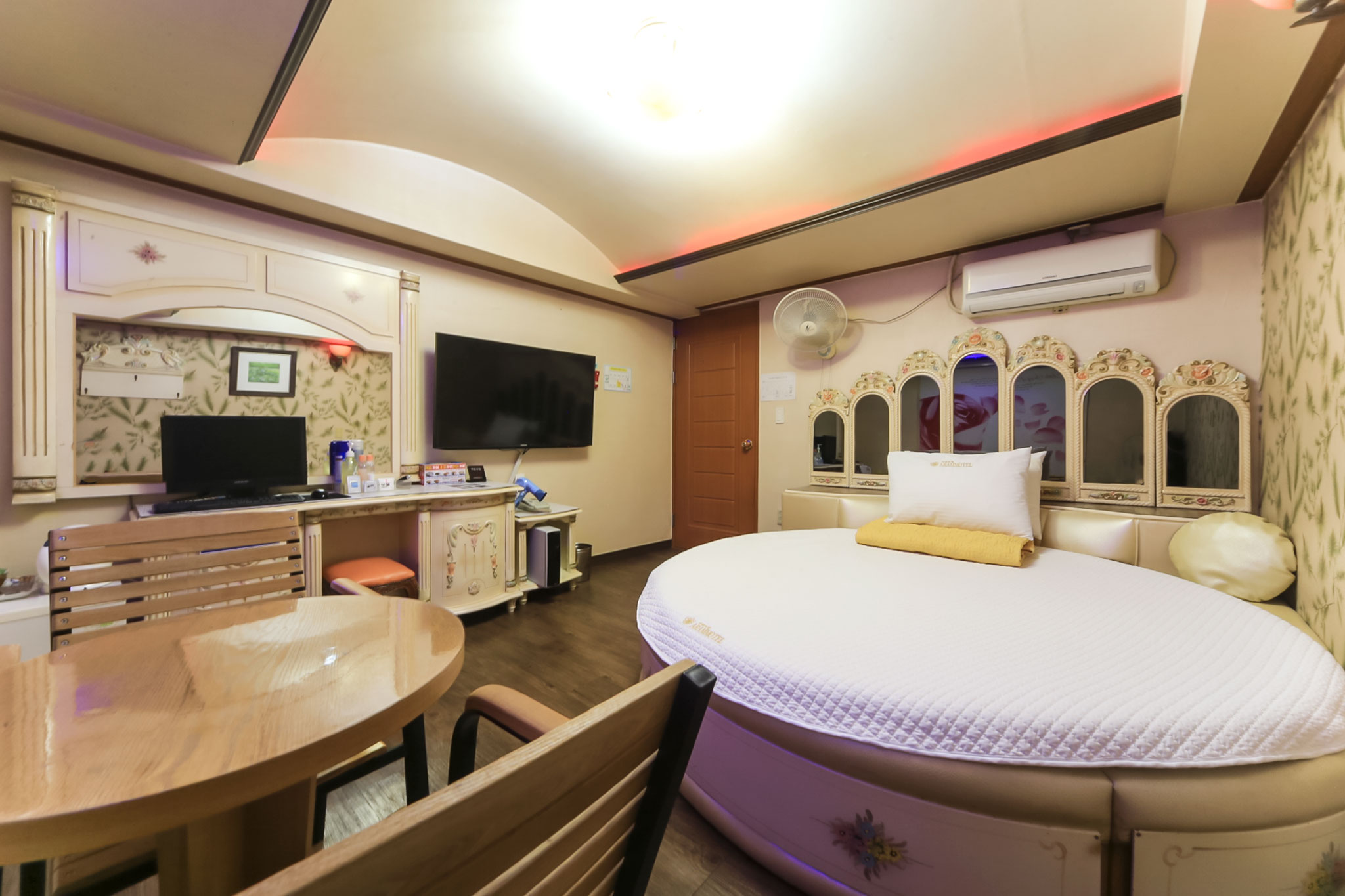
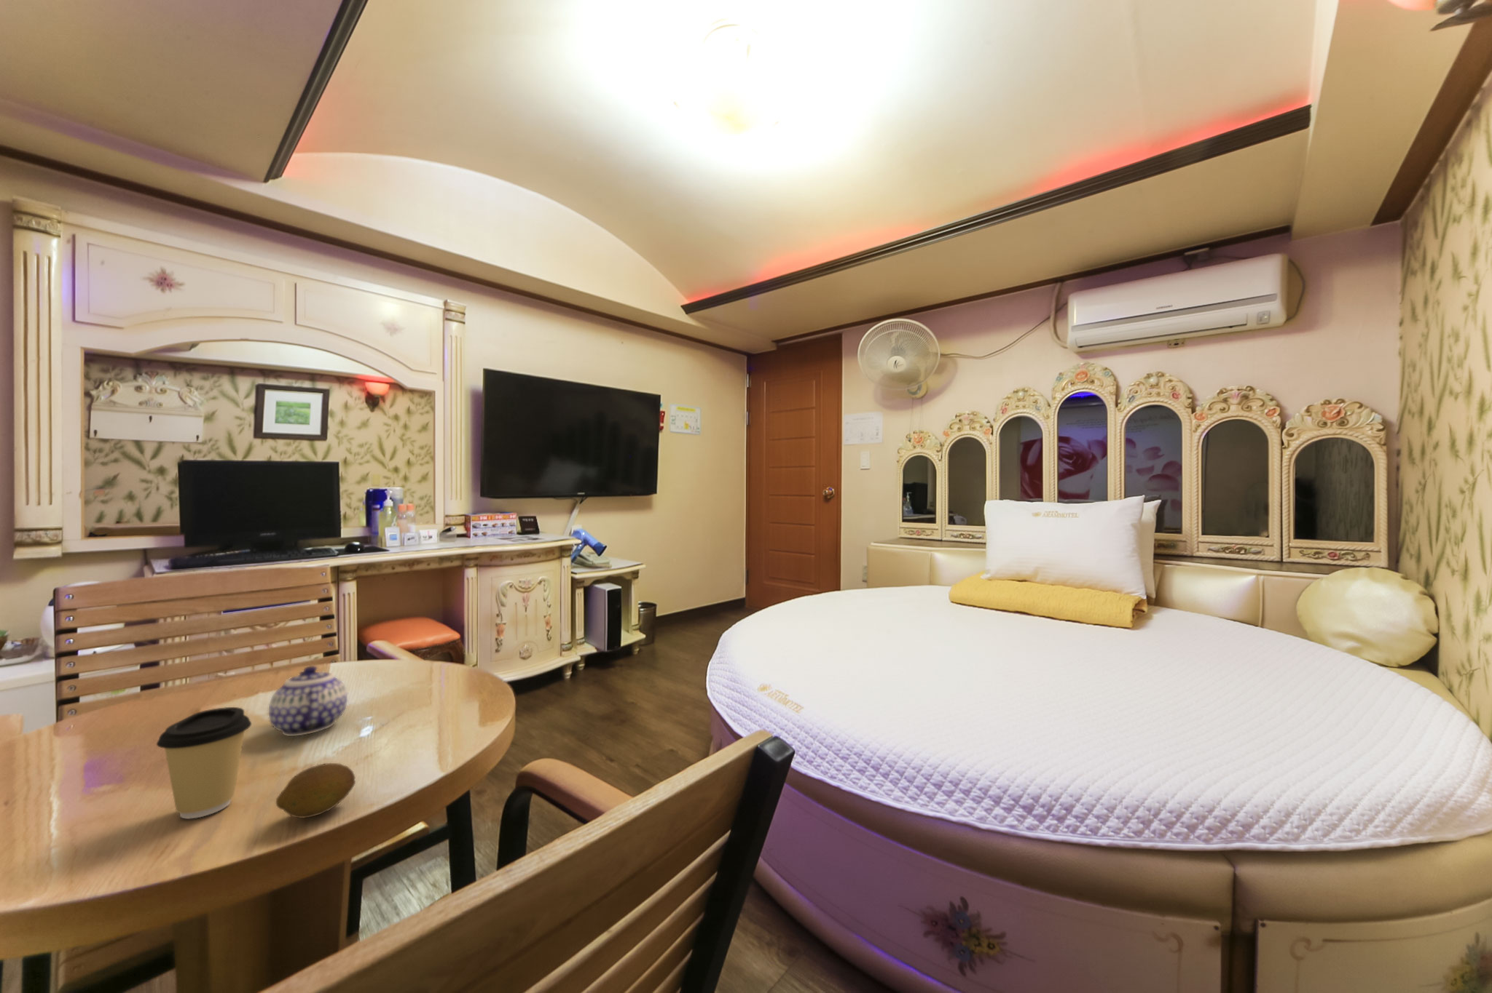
+ coffee cup [156,706,252,819]
+ fruit [275,762,356,818]
+ teapot [268,665,348,737]
